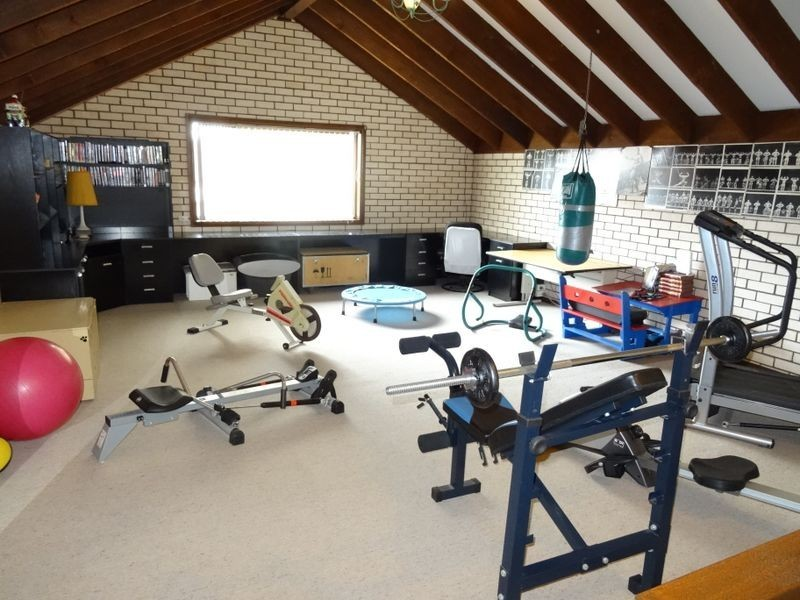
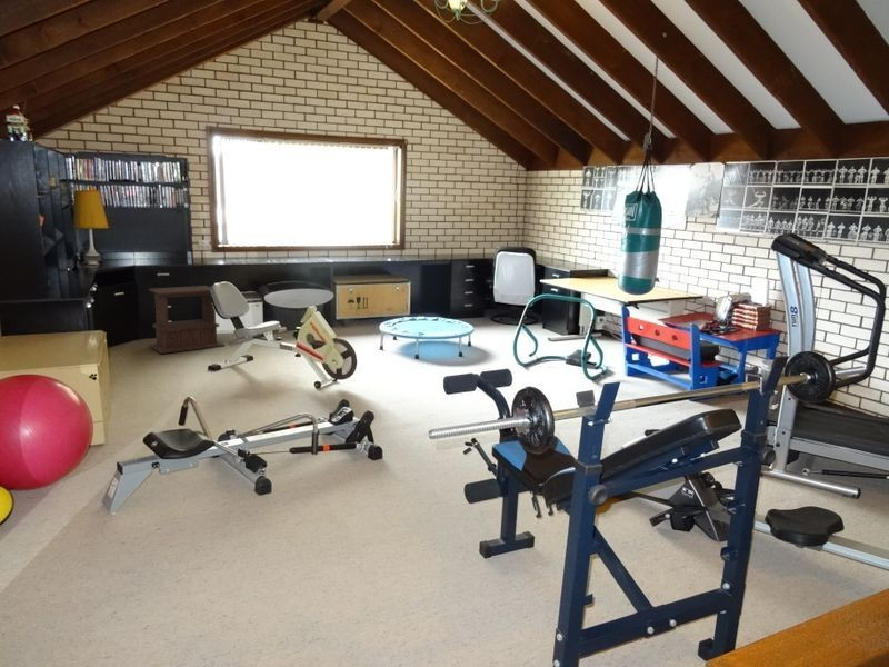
+ side table [148,285,226,355]
